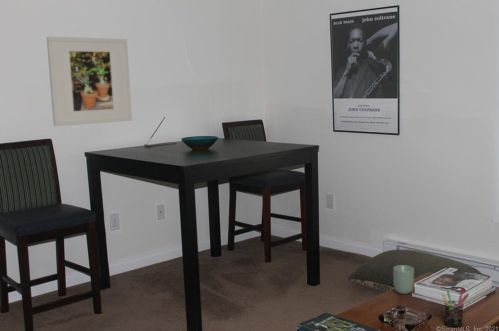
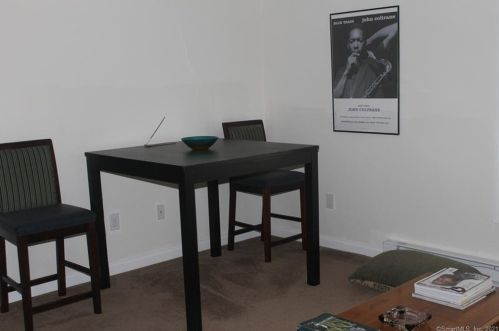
- pen holder [441,287,470,328]
- cup [392,264,415,295]
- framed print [46,36,133,127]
